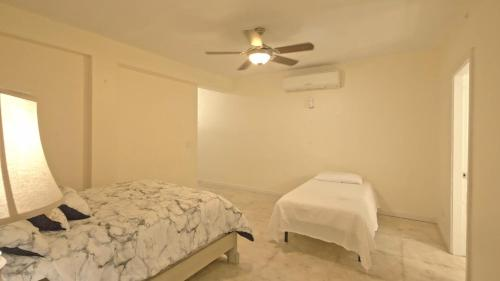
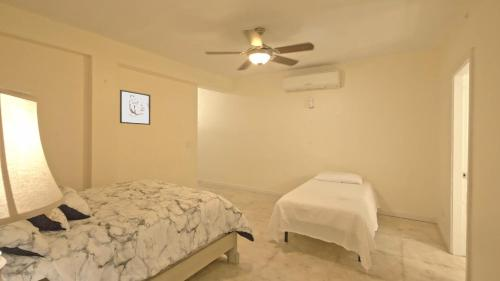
+ wall art [119,89,151,126]
